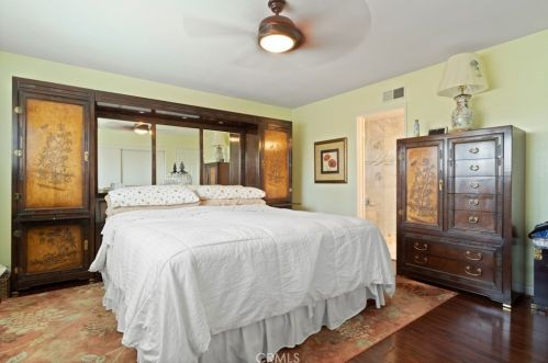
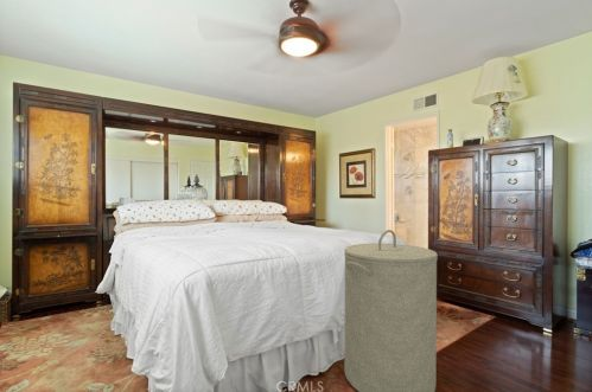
+ laundry hamper [343,229,439,392]
